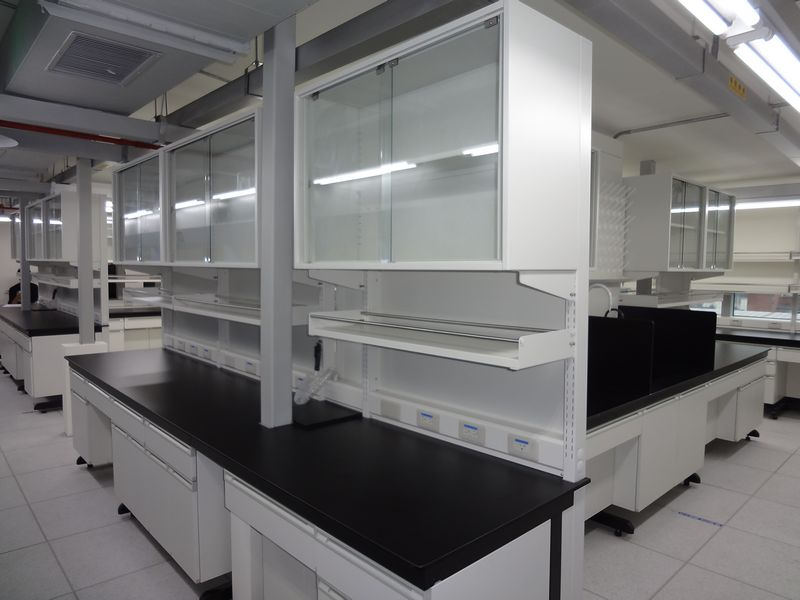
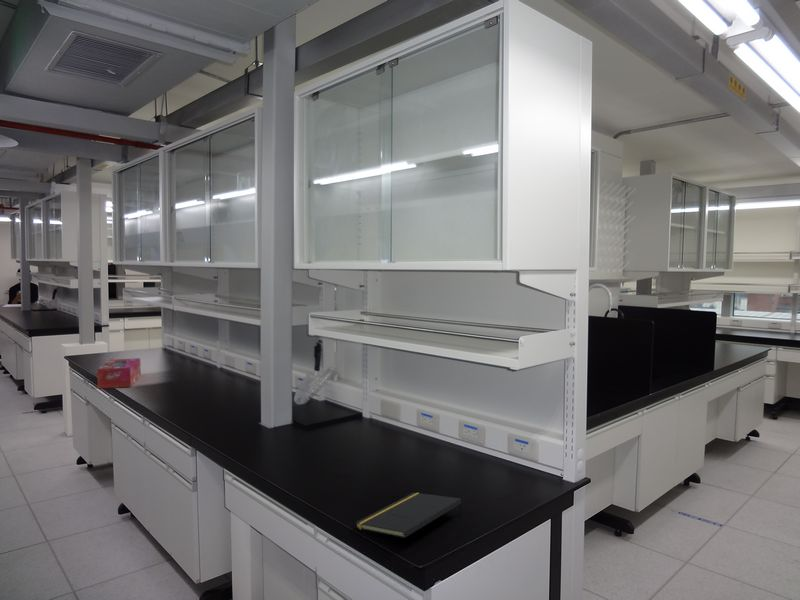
+ tissue box [96,357,142,390]
+ notepad [355,492,463,539]
